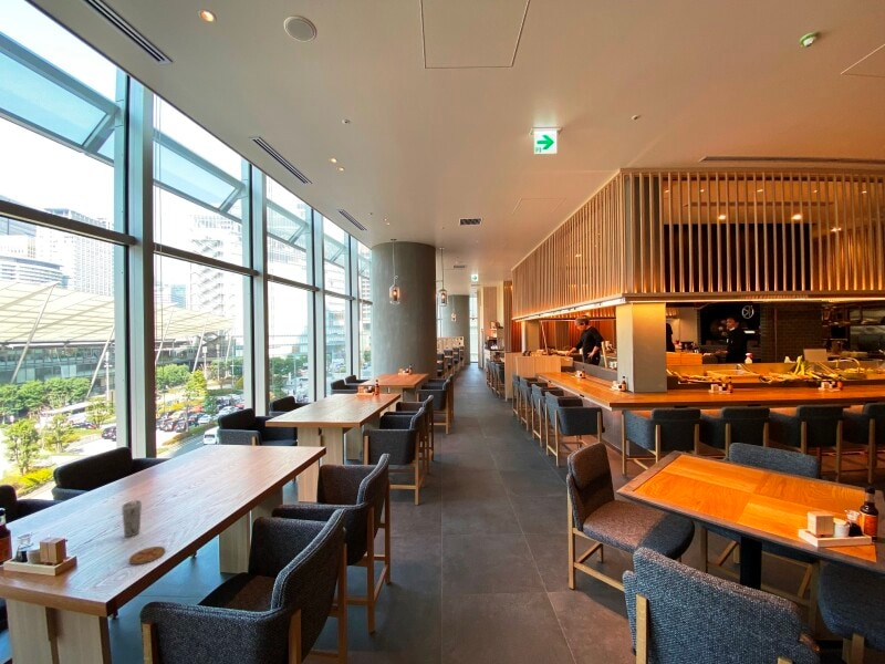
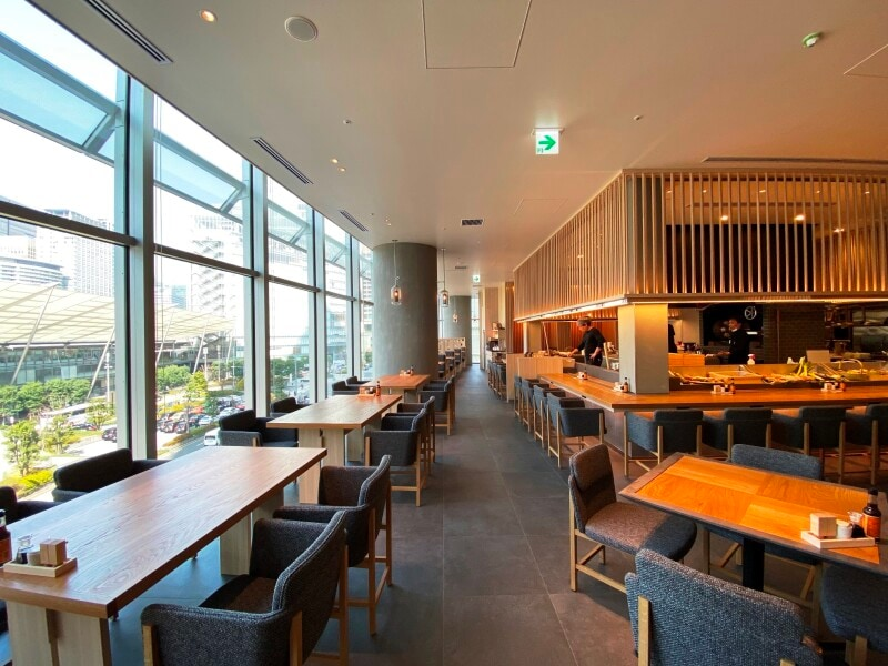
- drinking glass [121,499,143,538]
- coaster [128,546,166,566]
